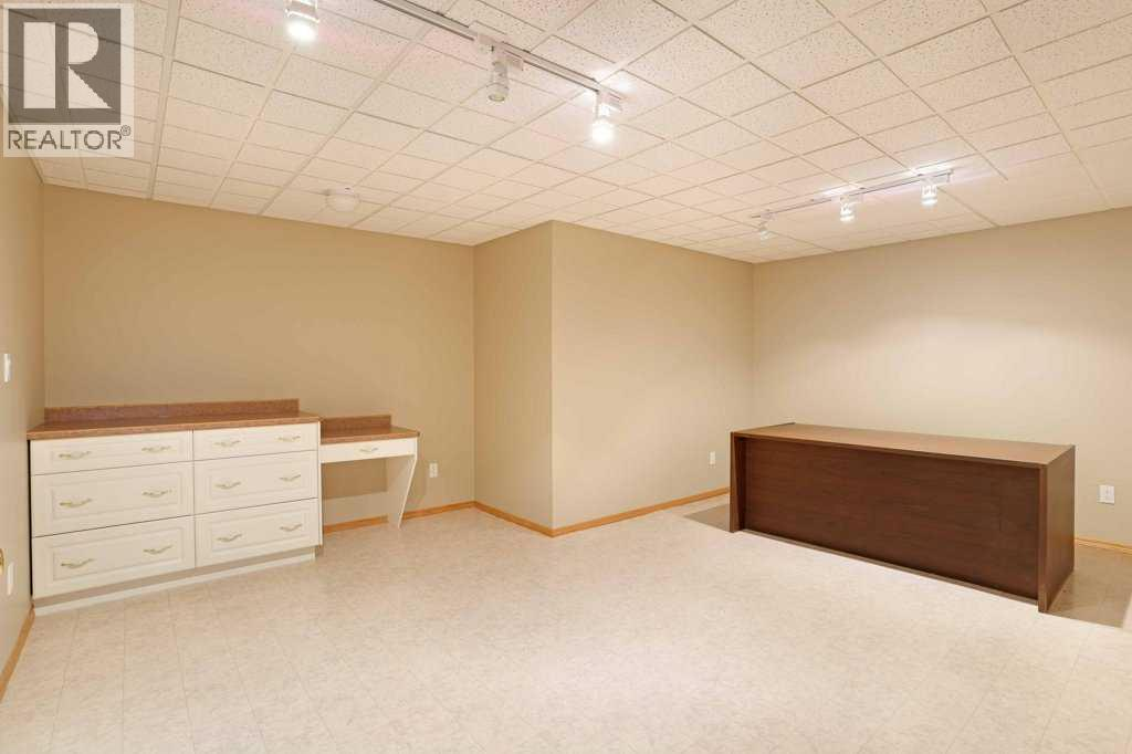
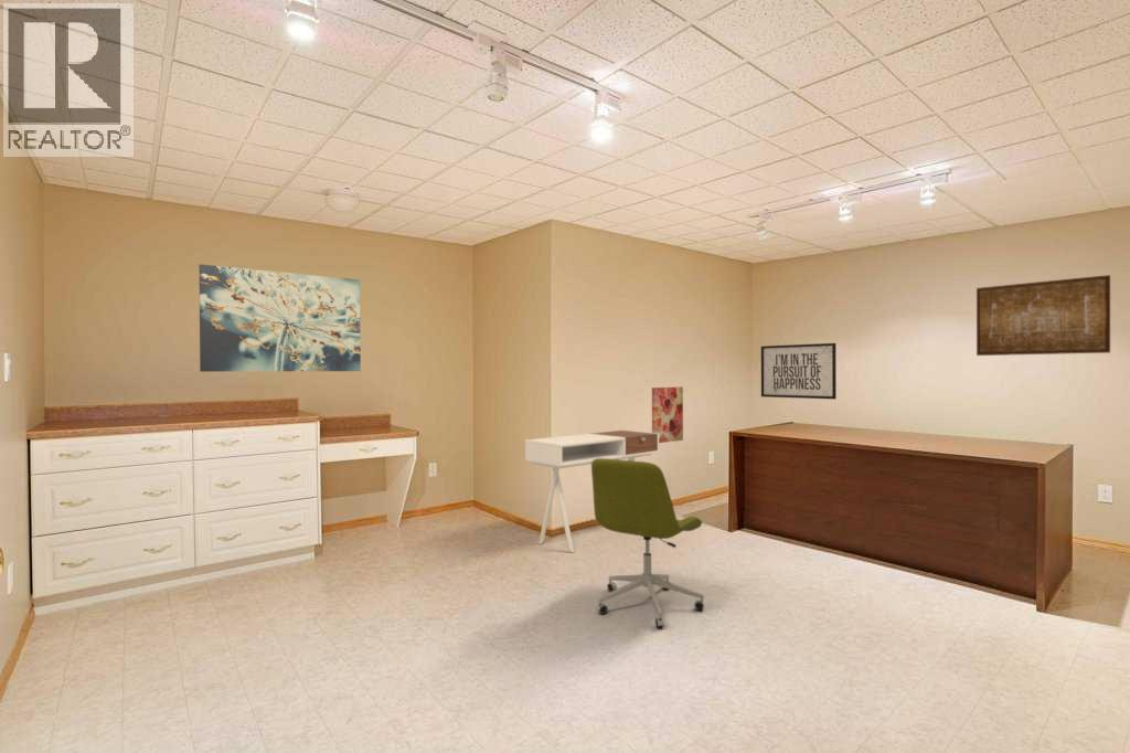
+ office chair [590,458,705,628]
+ mirror [760,342,838,400]
+ wall art [198,263,362,373]
+ wall art [651,385,684,444]
+ desk [524,429,660,553]
+ wall art [976,274,1111,357]
